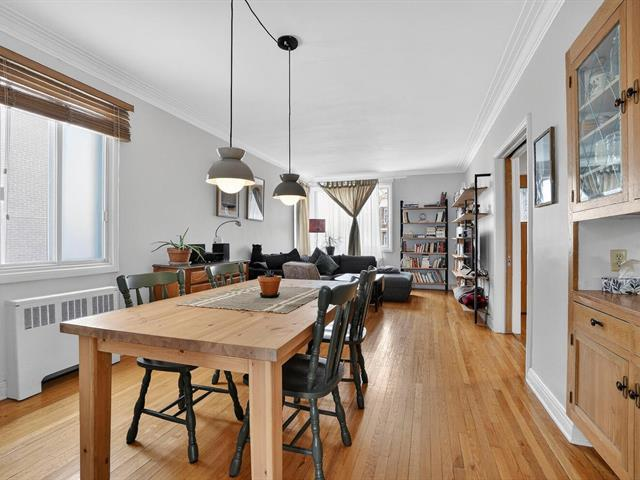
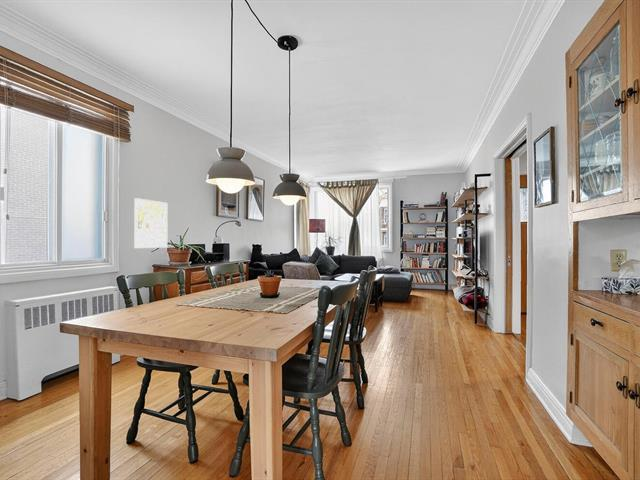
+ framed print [133,197,168,249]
